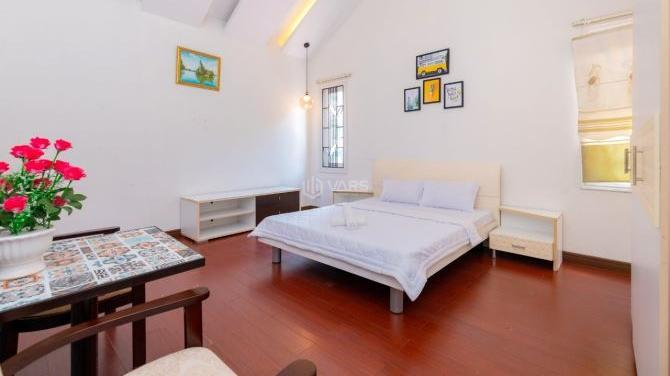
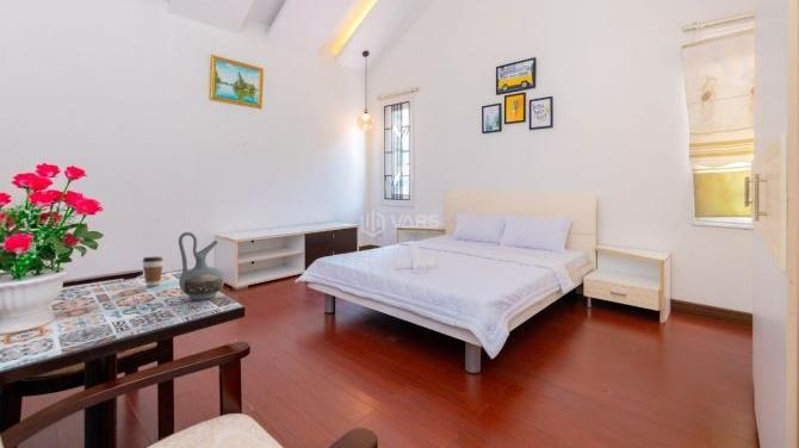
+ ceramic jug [178,231,225,300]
+ coffee cup [141,256,165,287]
